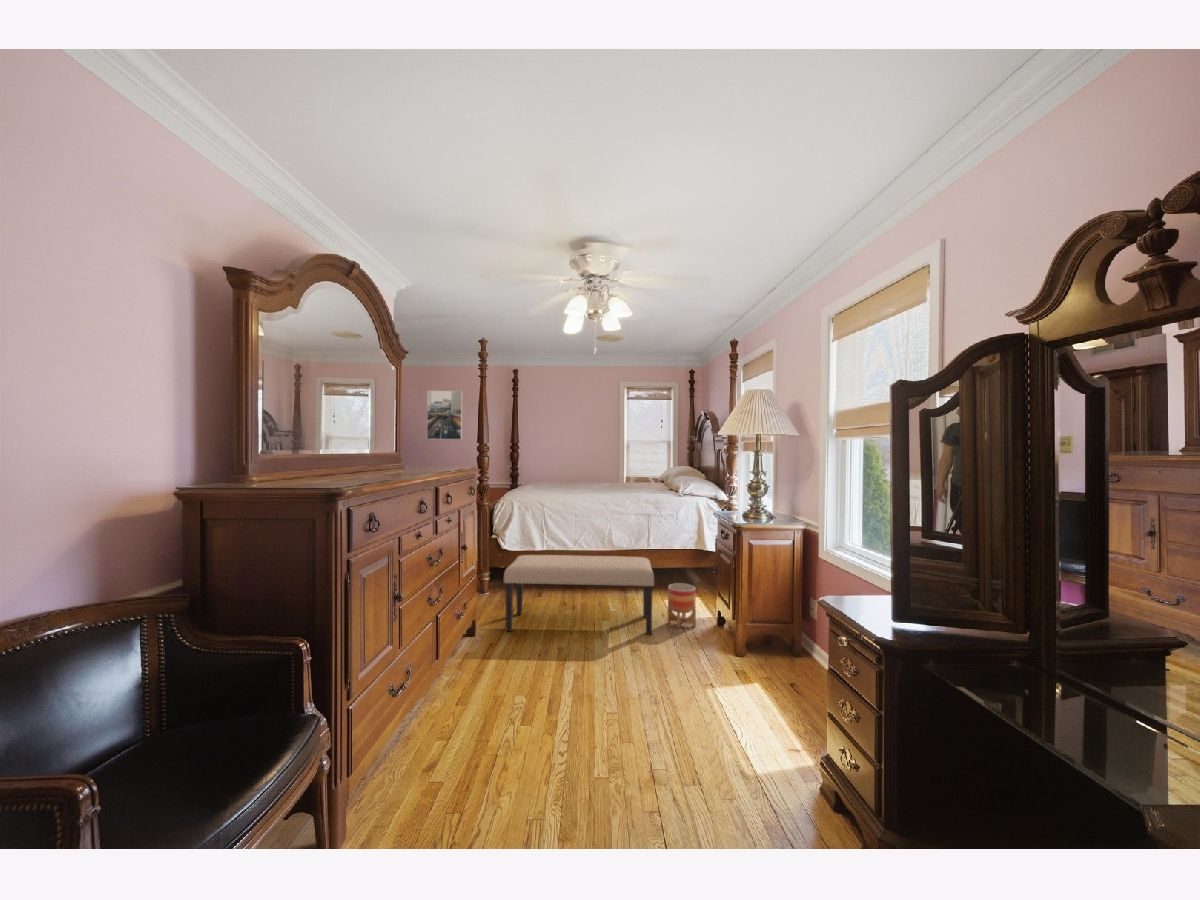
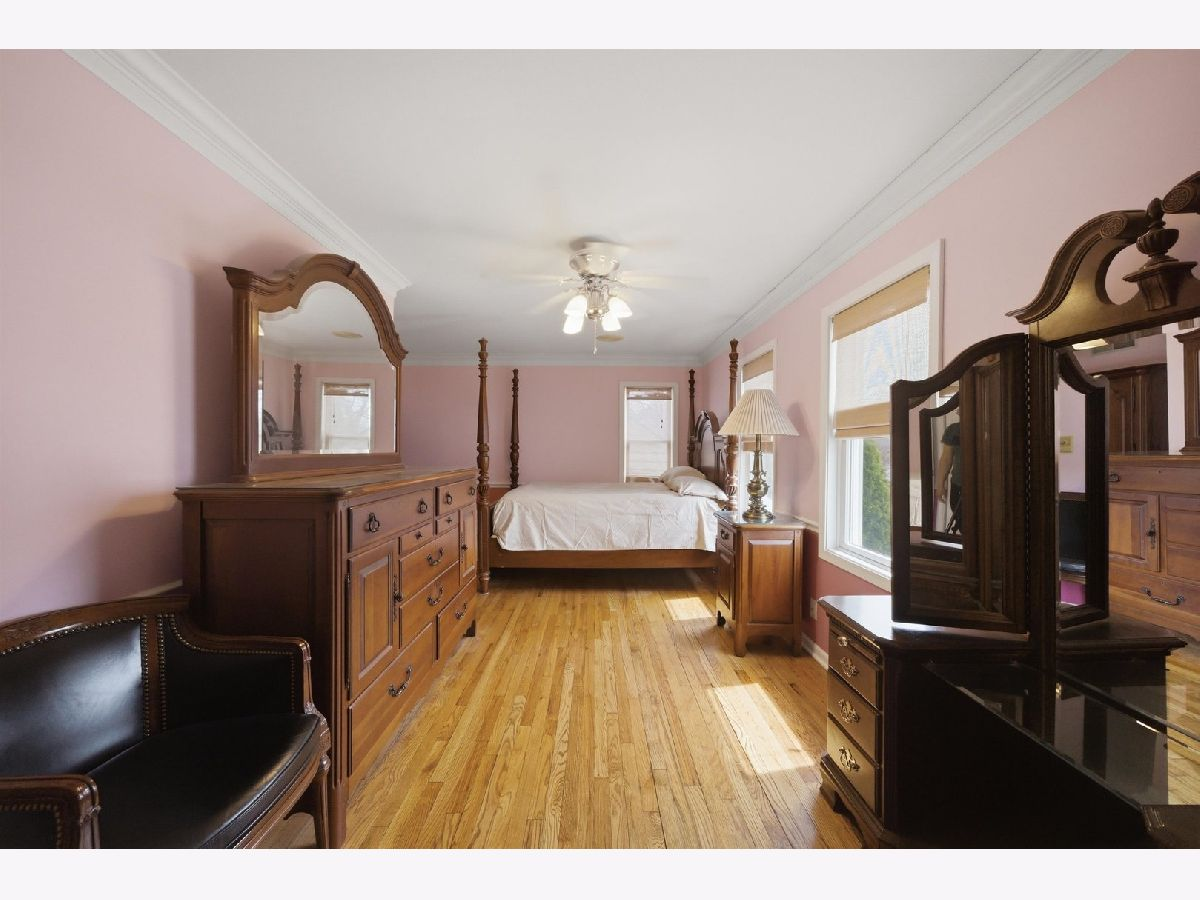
- planter [667,582,697,631]
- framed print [426,390,463,441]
- bench [503,554,655,636]
